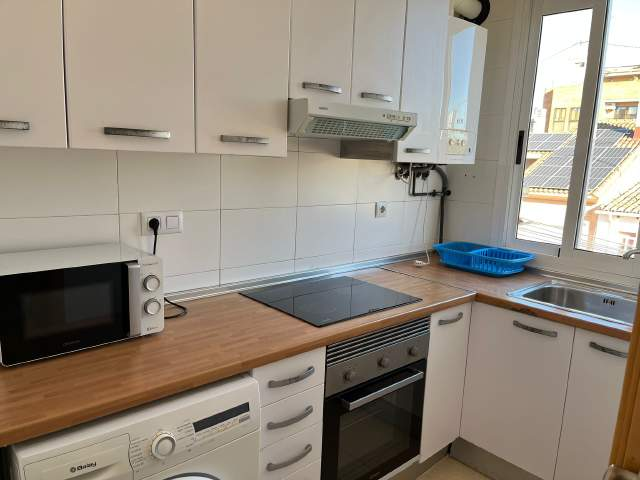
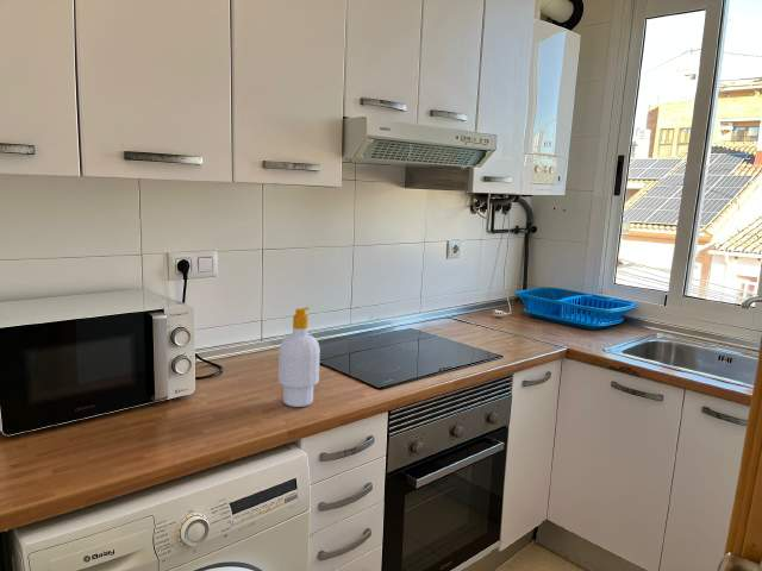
+ soap bottle [277,306,321,408]
